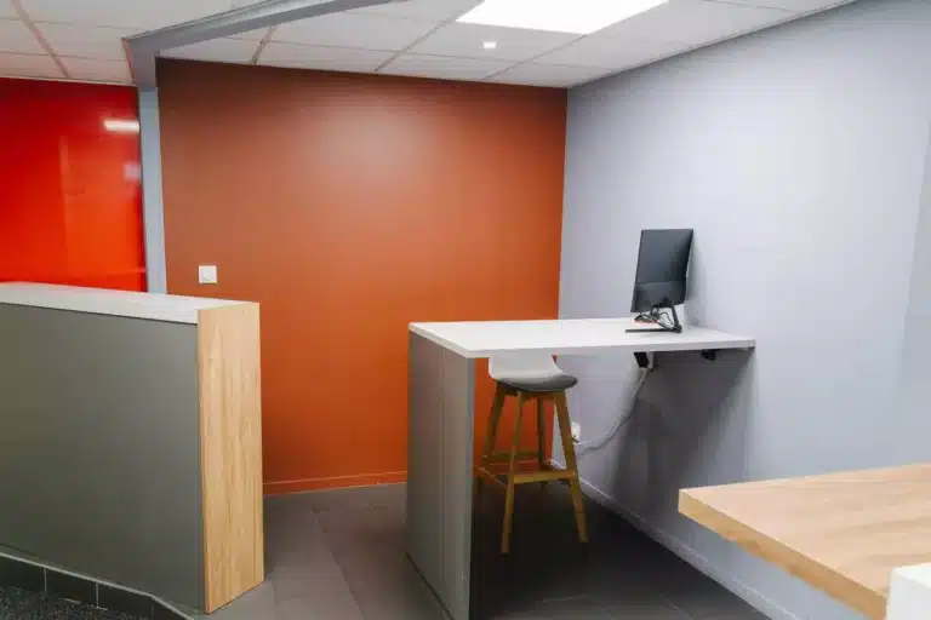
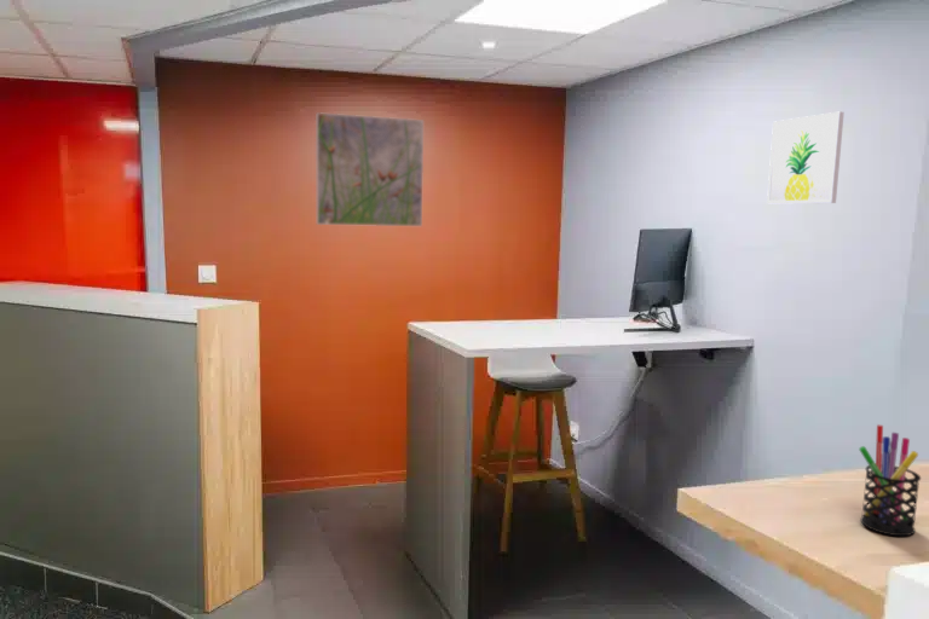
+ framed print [315,111,425,227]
+ pen holder [858,423,922,537]
+ wall art [766,111,846,204]
